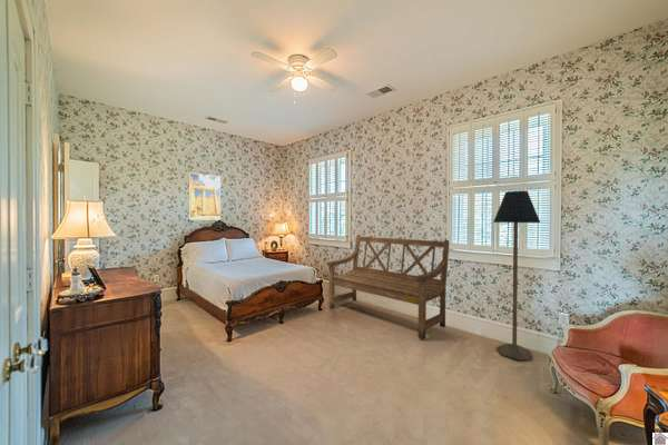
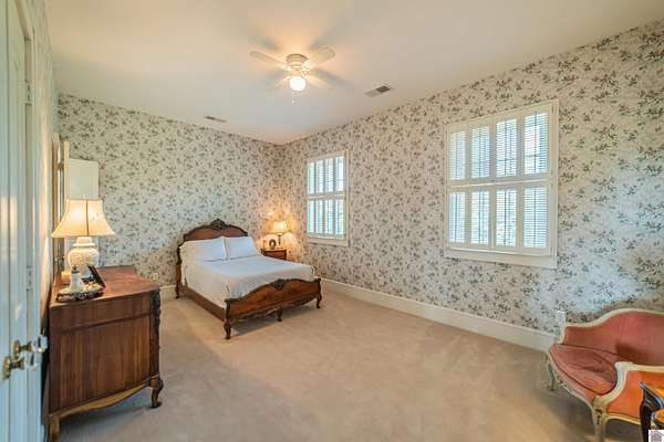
- bench [326,234,450,340]
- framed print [188,172,222,220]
- floor lamp [492,190,541,362]
